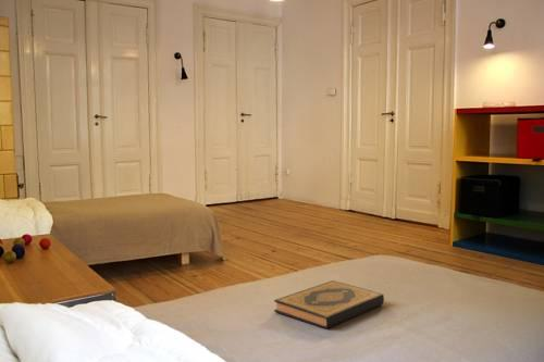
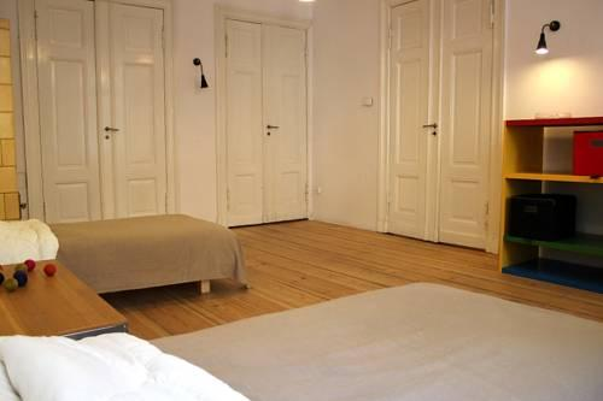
- hardback book [273,279,385,329]
